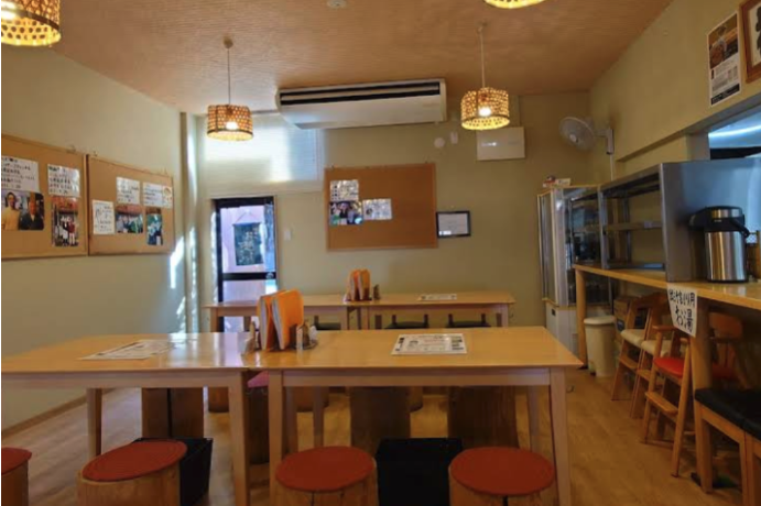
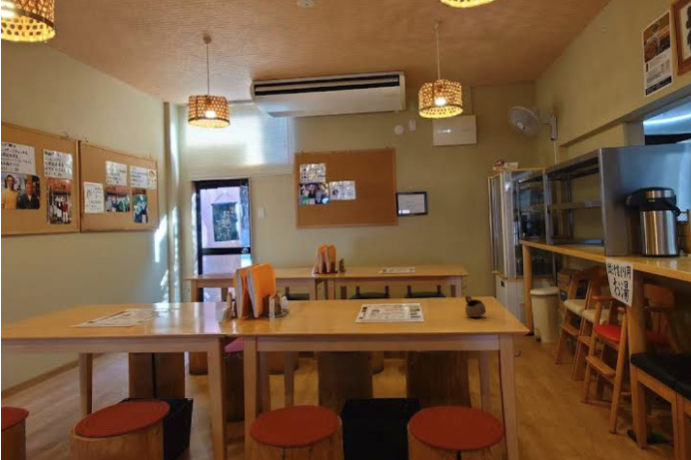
+ cup [464,294,487,318]
